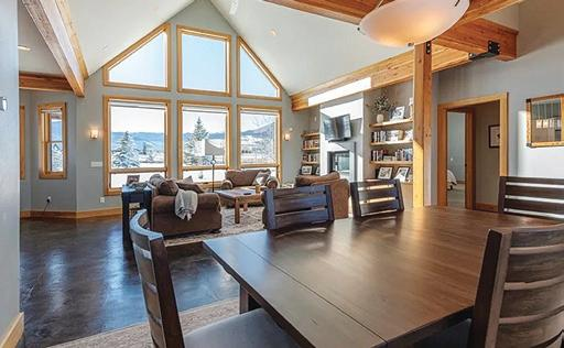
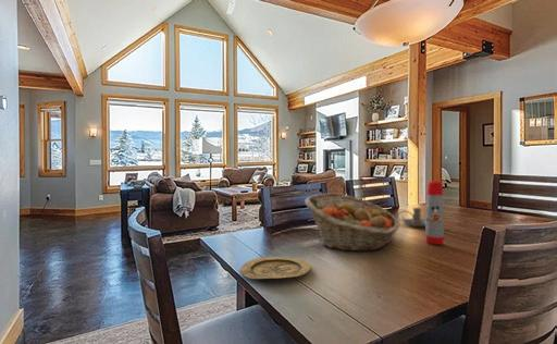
+ fruit basket [304,193,401,251]
+ water bottle [424,180,445,246]
+ plate [239,256,312,280]
+ candle holder [397,207,425,228]
